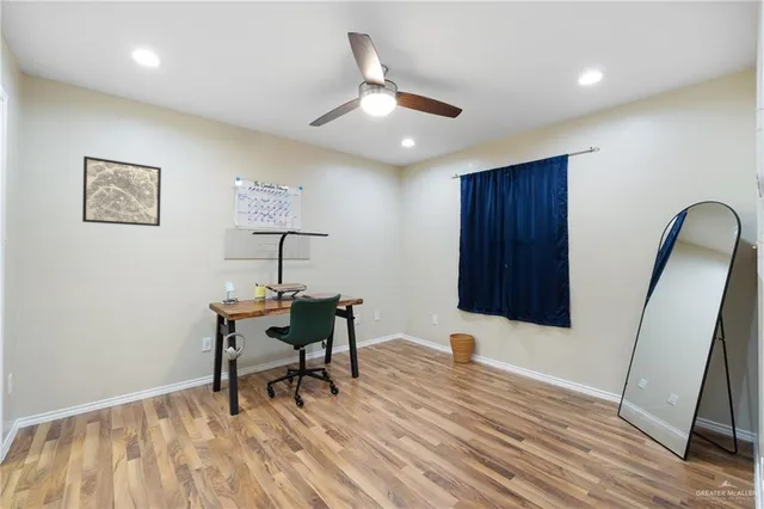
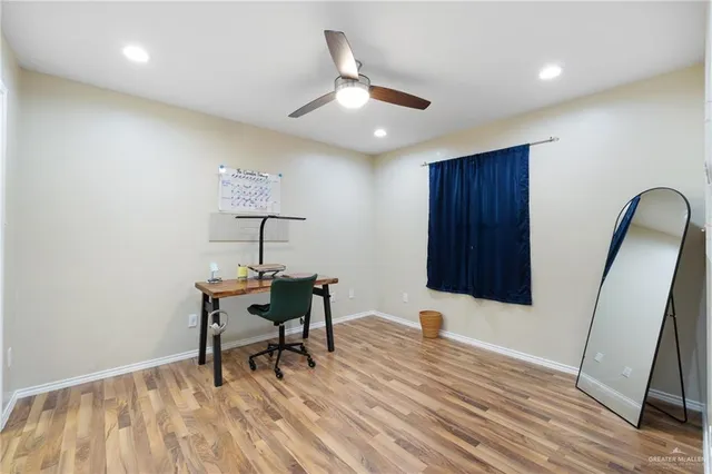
- wall art [81,155,162,227]
